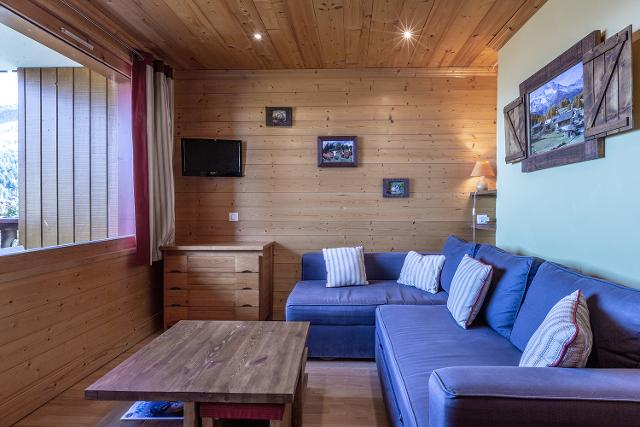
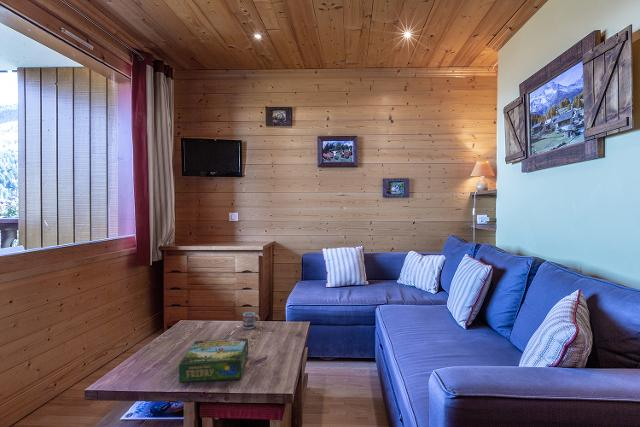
+ board game [178,337,249,383]
+ cup [242,311,261,330]
